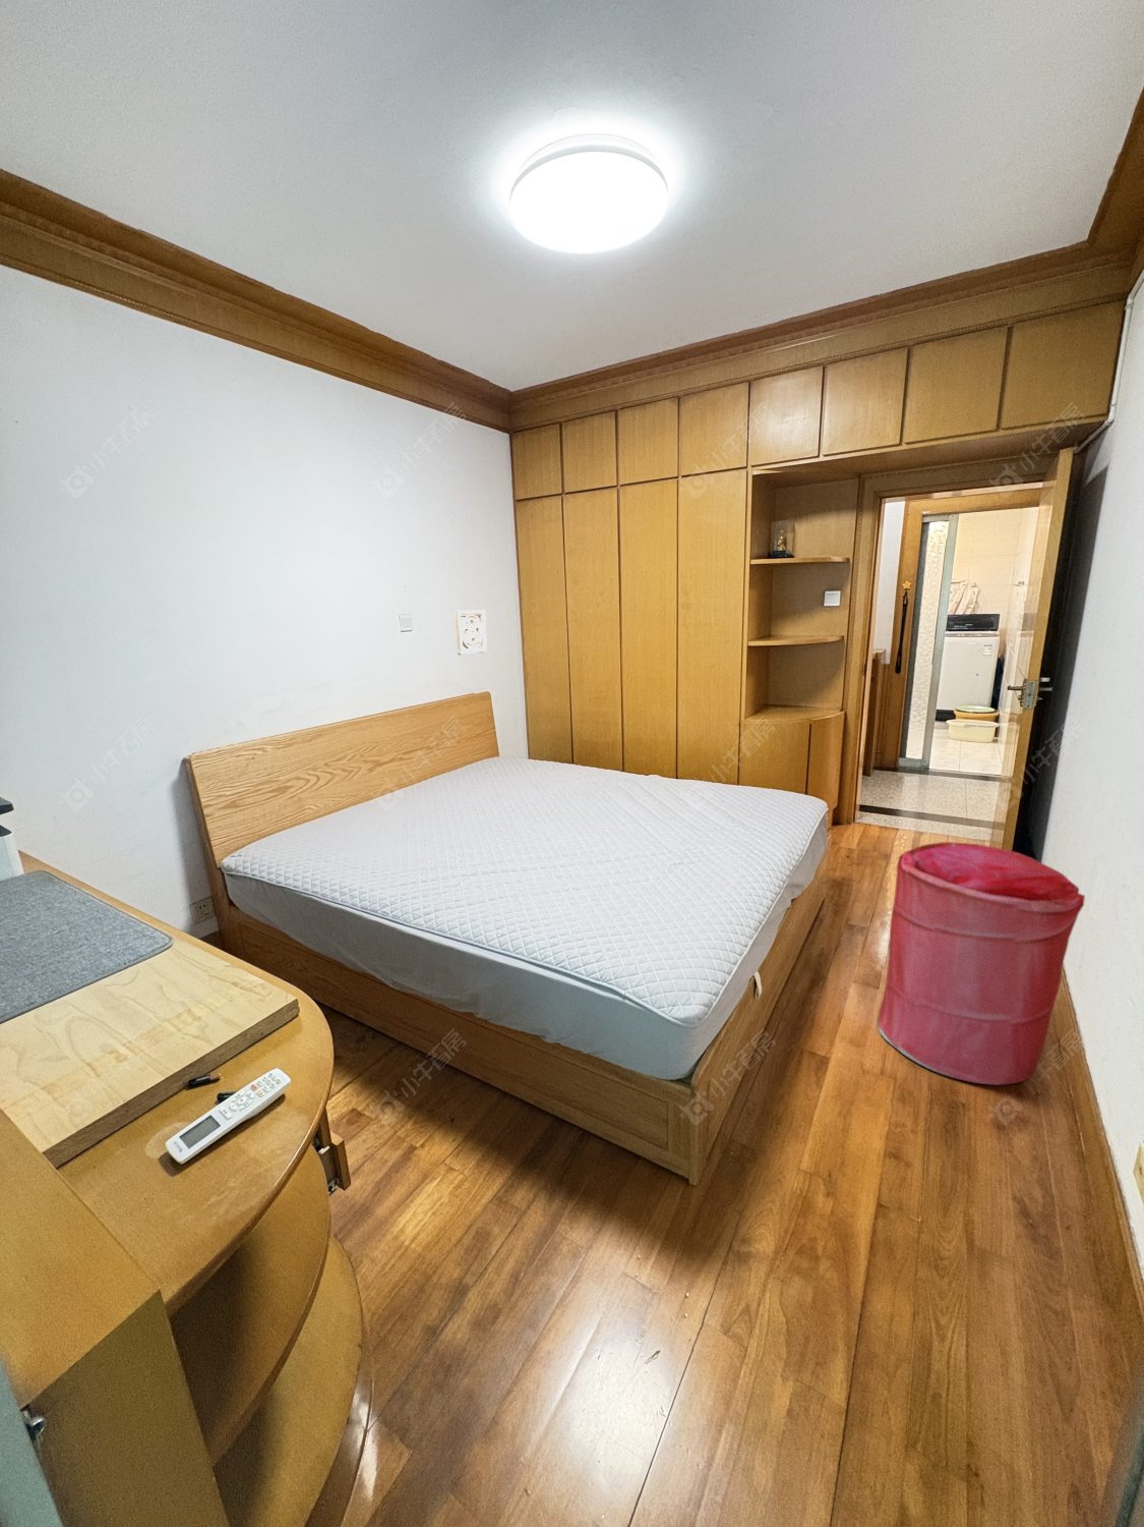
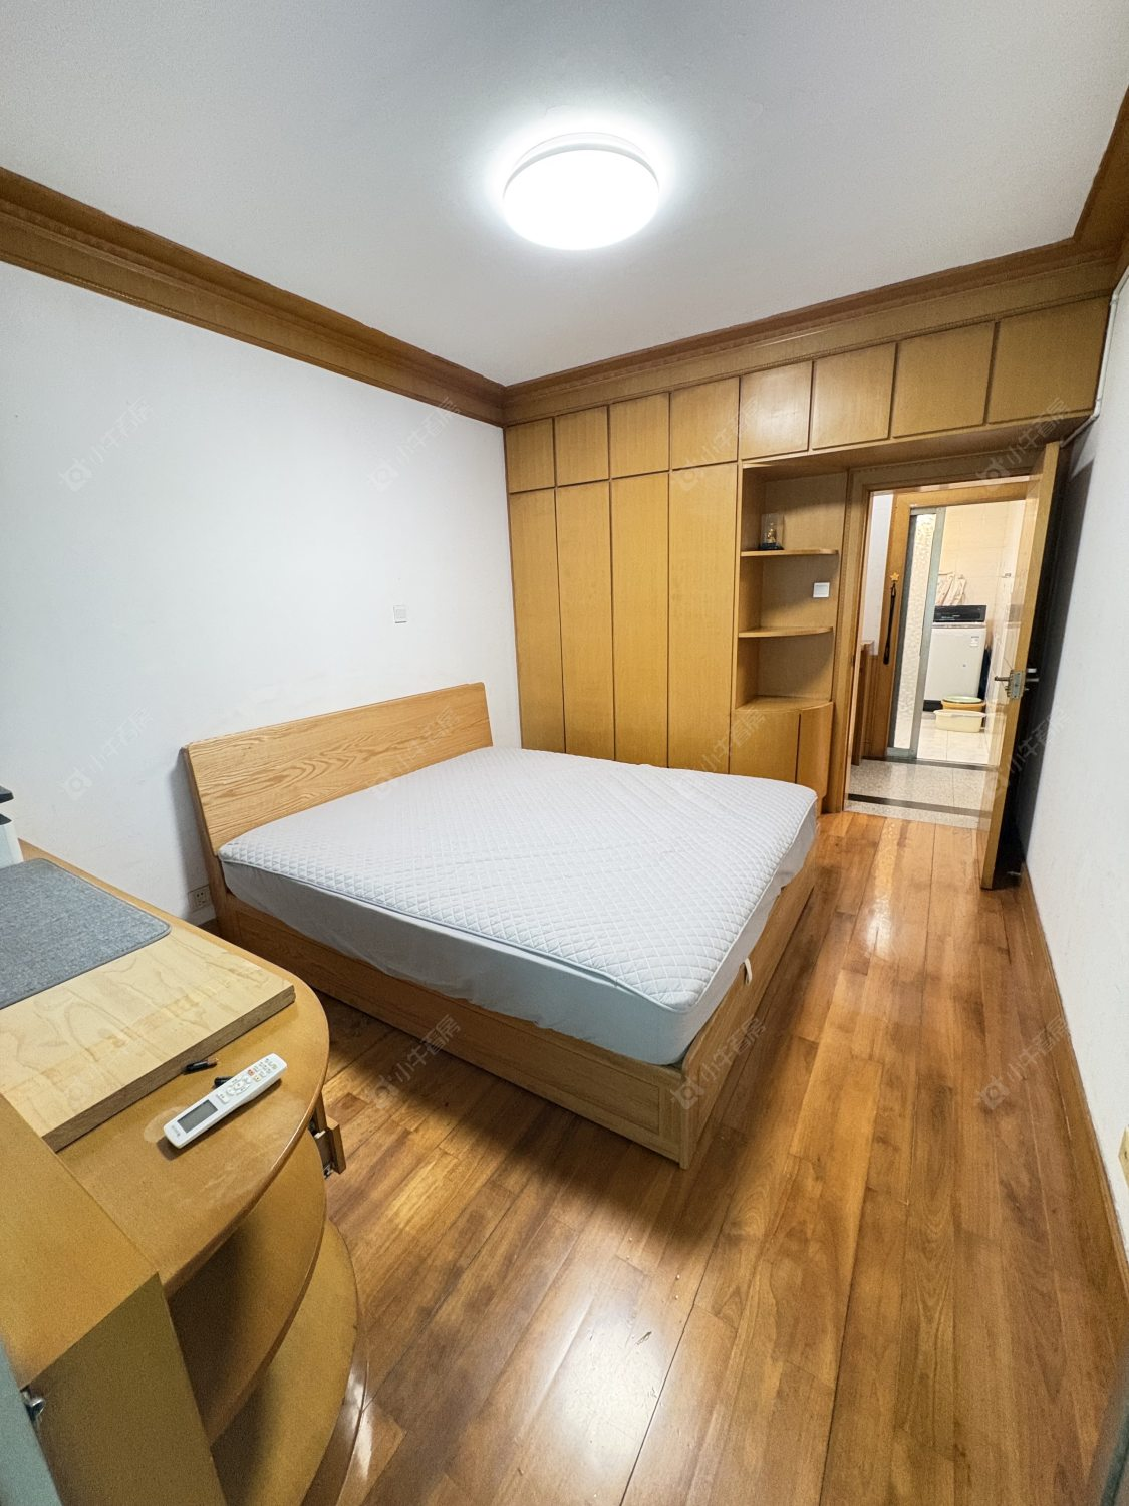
- laundry hamper [876,840,1086,1086]
- wall ornament [453,608,488,655]
